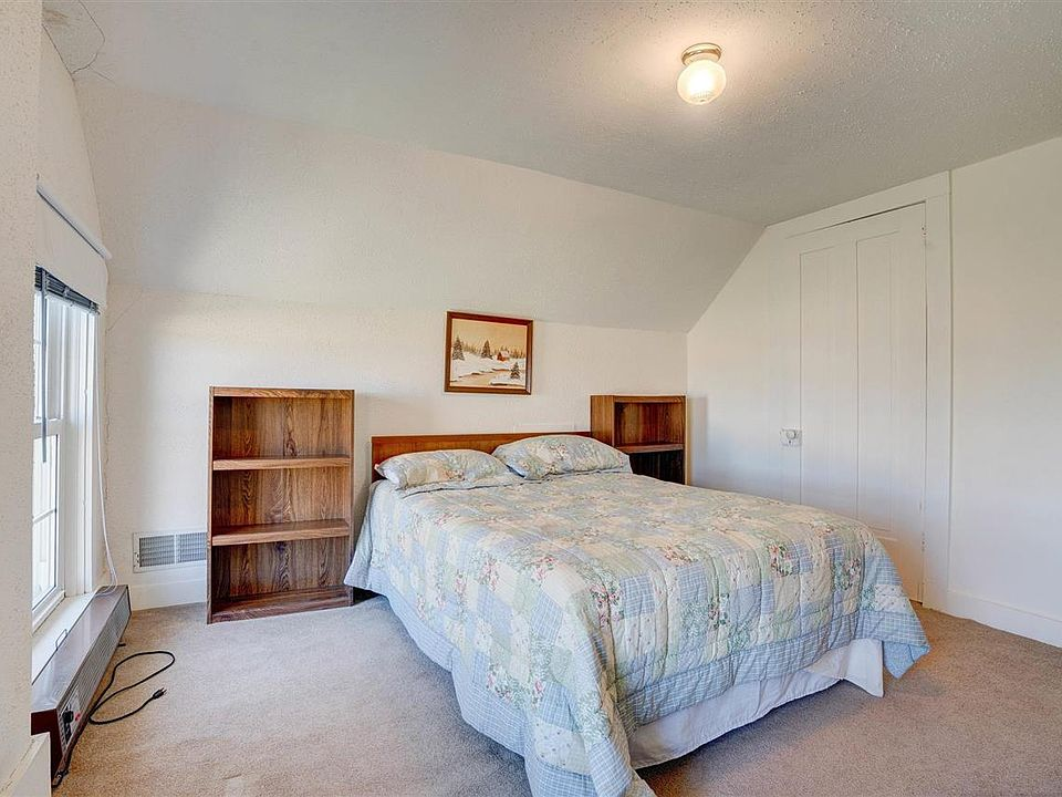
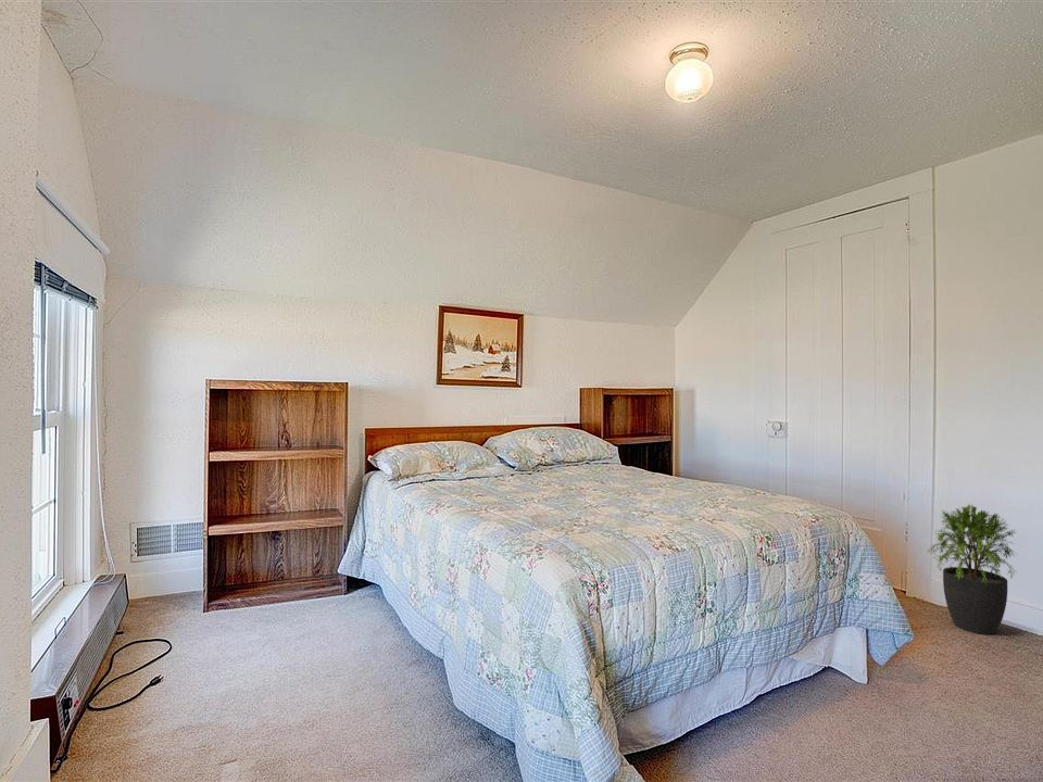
+ potted plant [926,503,1019,635]
